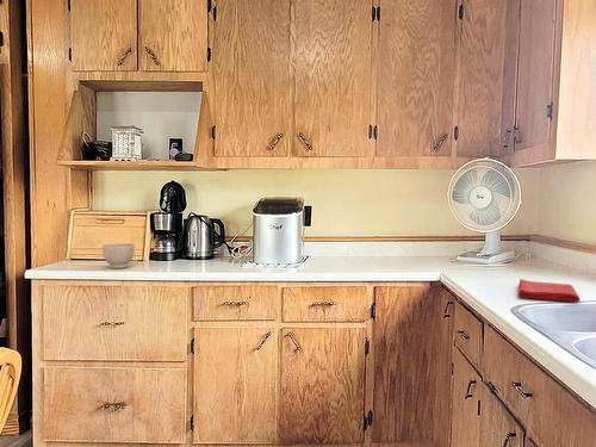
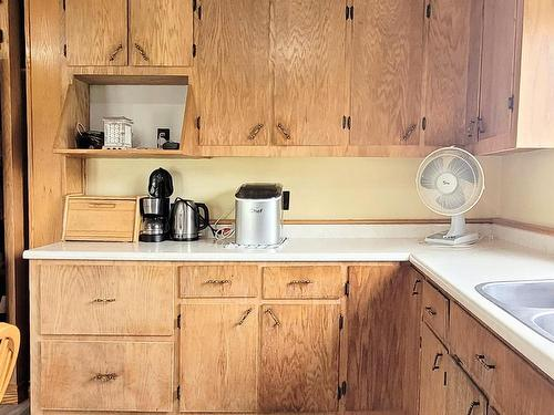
- bowl [100,242,136,269]
- dish towel [517,278,581,303]
